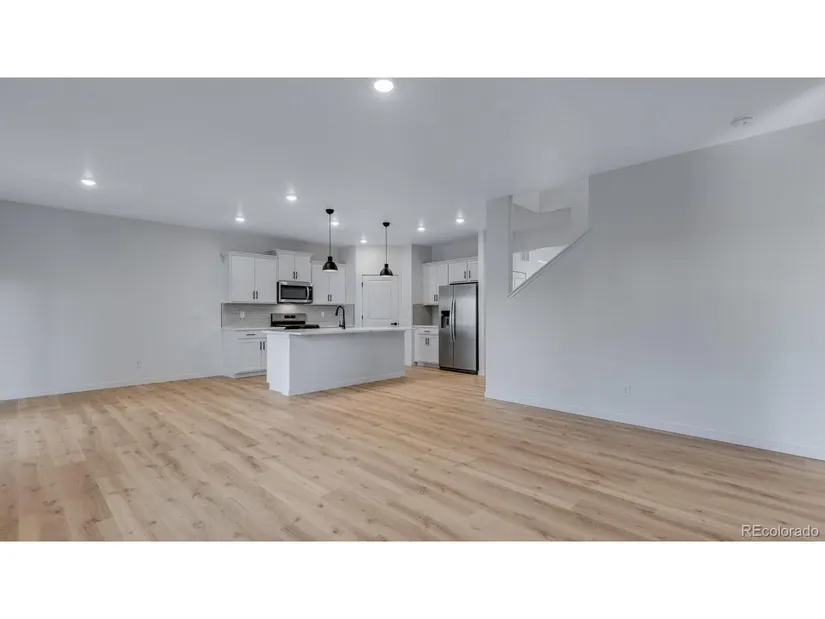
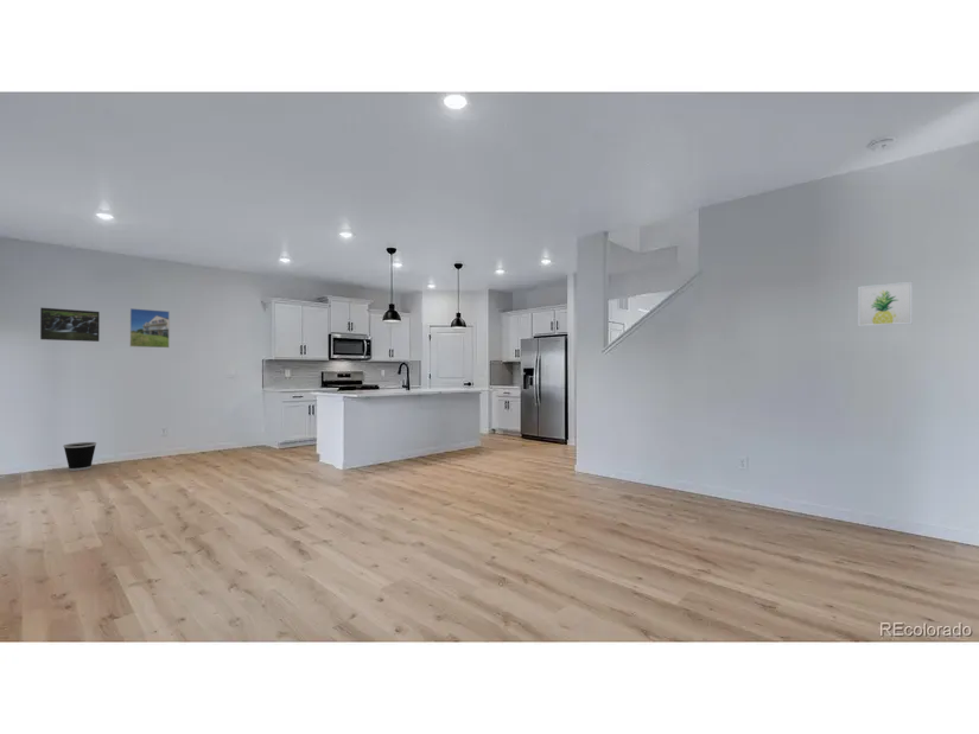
+ wastebasket [62,441,97,472]
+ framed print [39,307,101,343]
+ wall art [857,281,914,327]
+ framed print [128,307,171,349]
